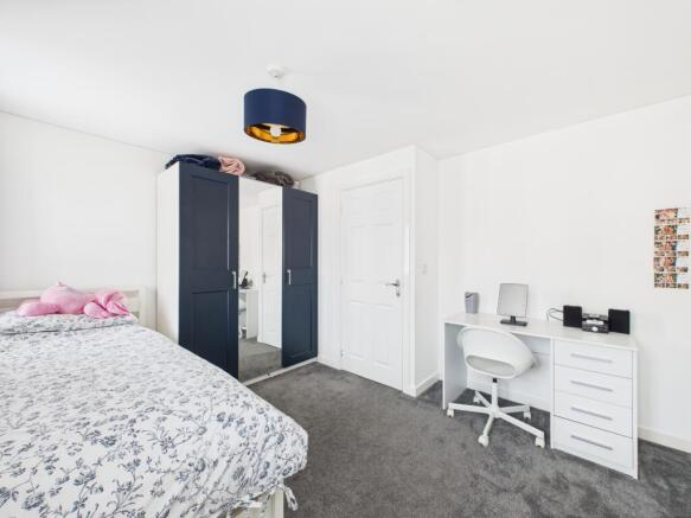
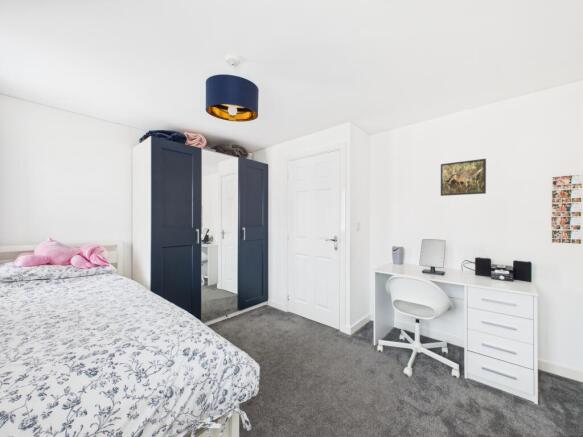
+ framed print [440,158,487,197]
